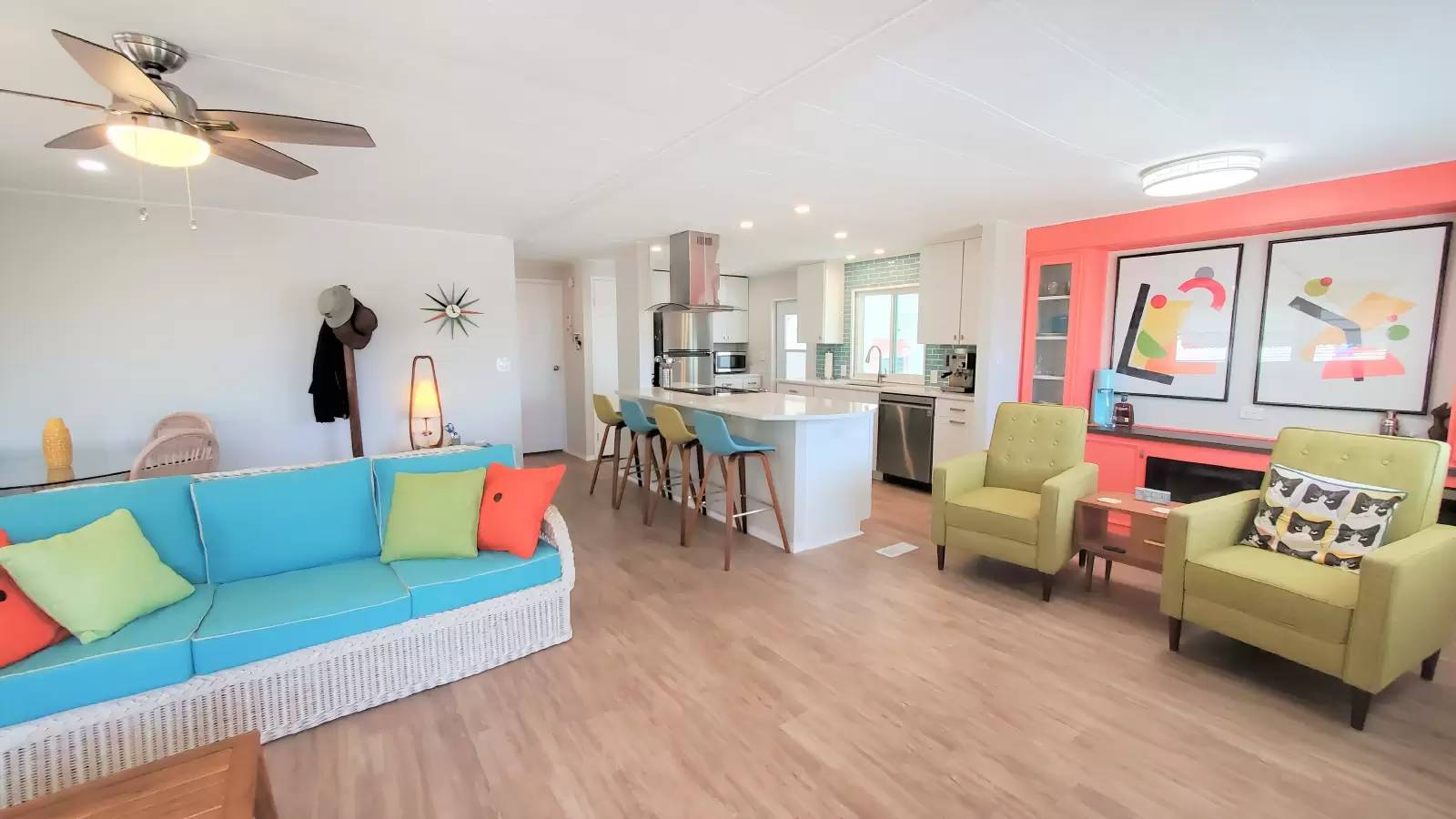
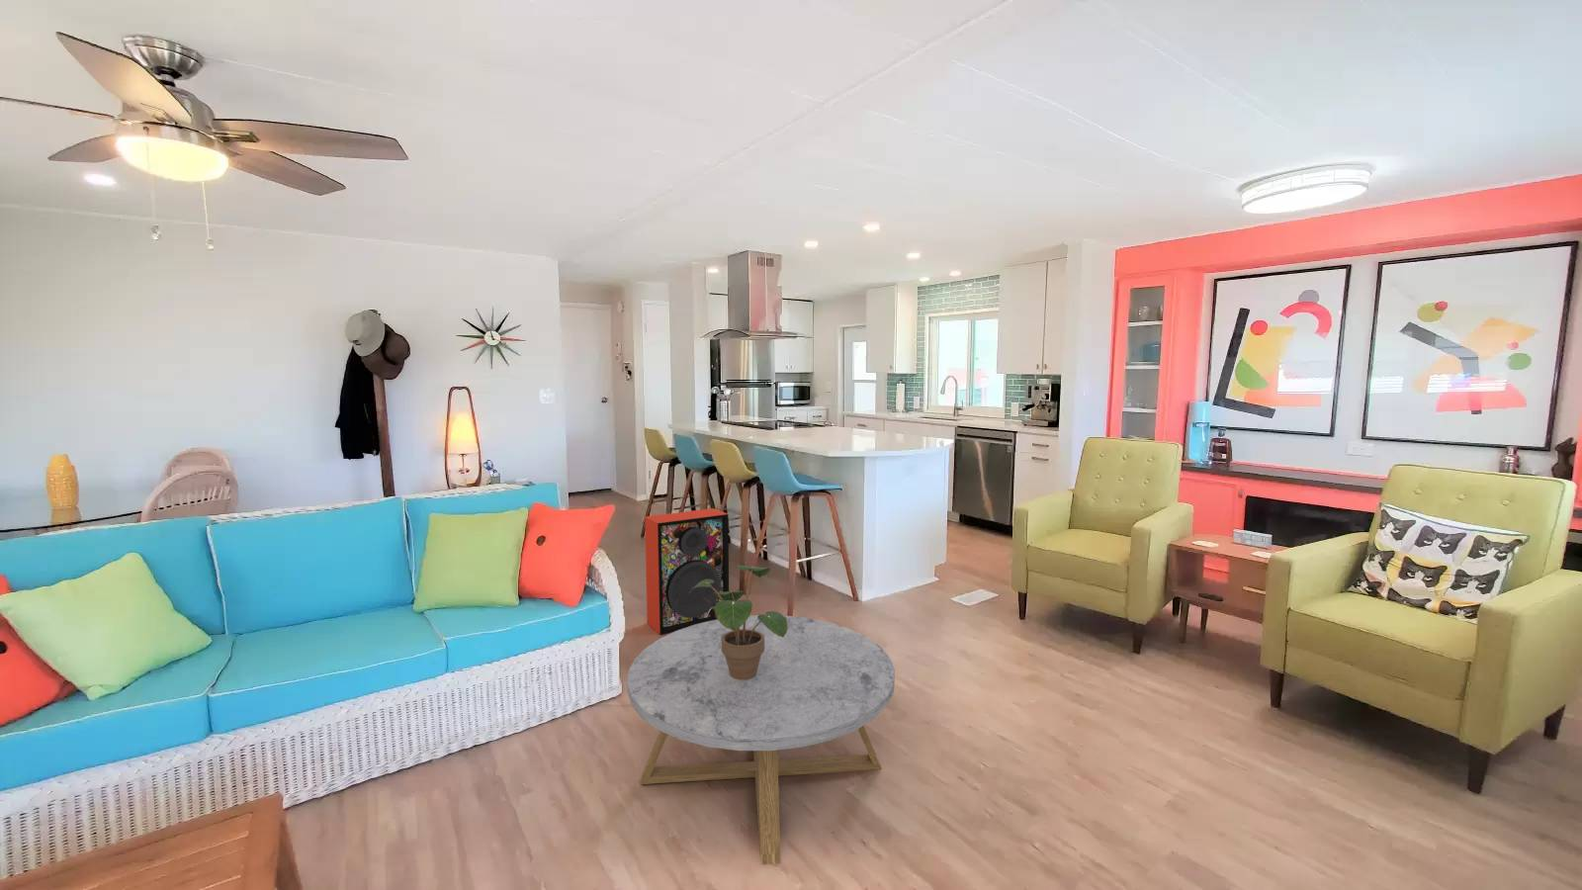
+ coffee table [626,614,895,865]
+ potted plant [689,565,788,680]
+ speaker [643,507,730,636]
